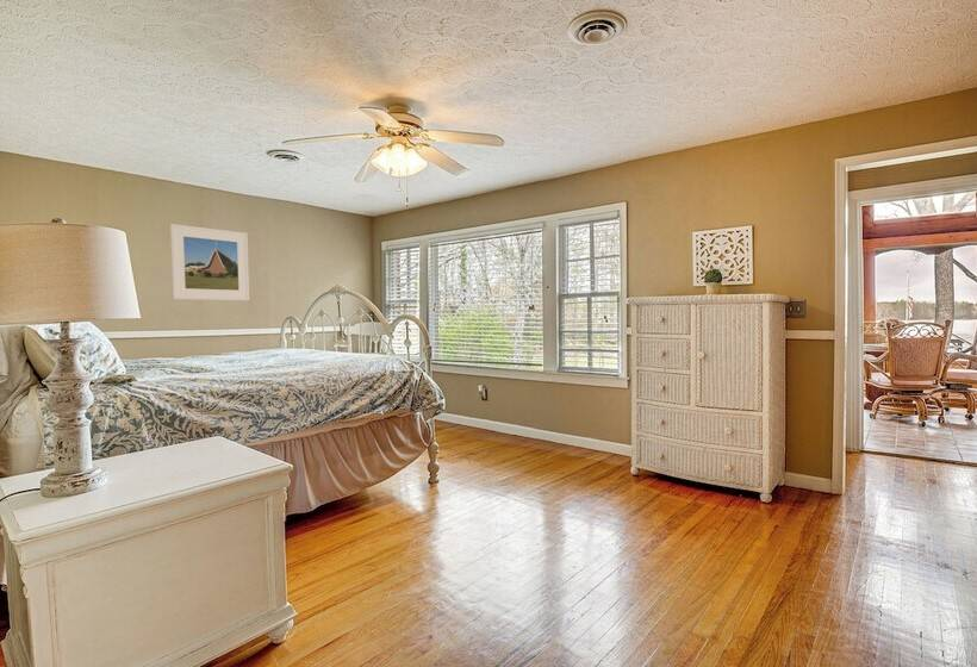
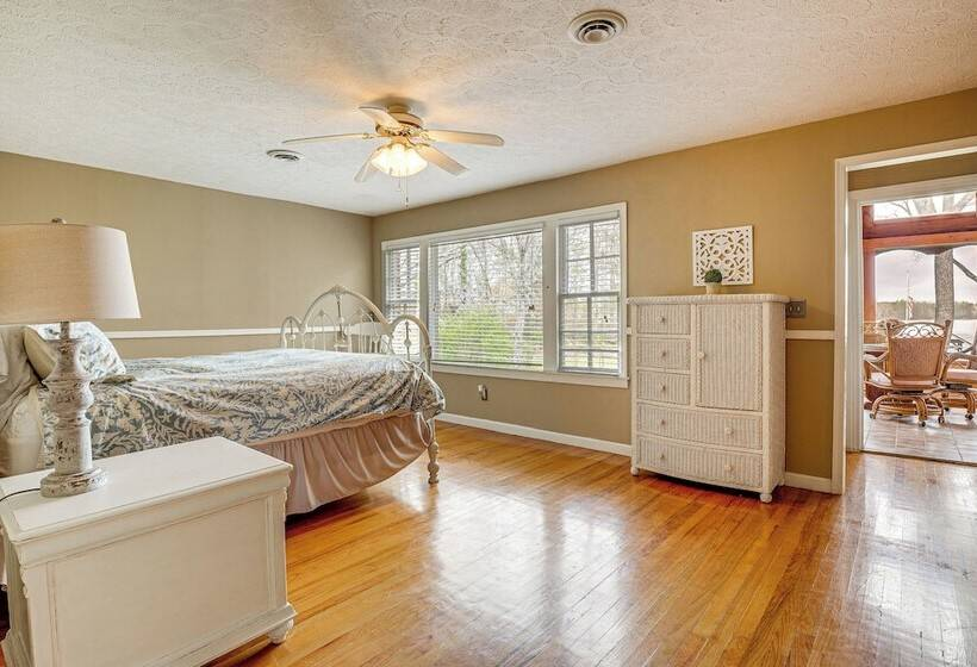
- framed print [169,223,250,301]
